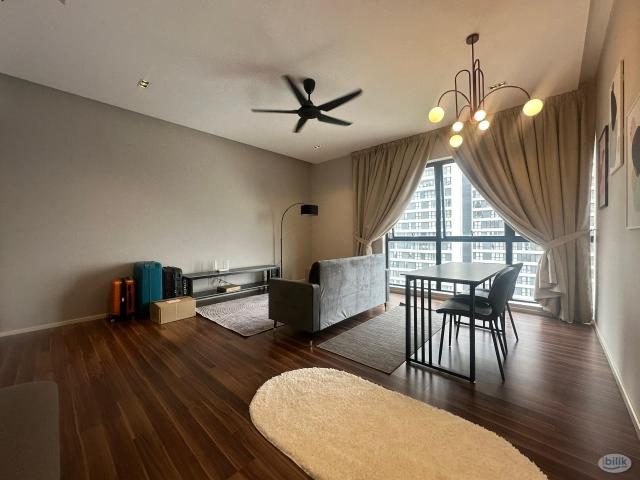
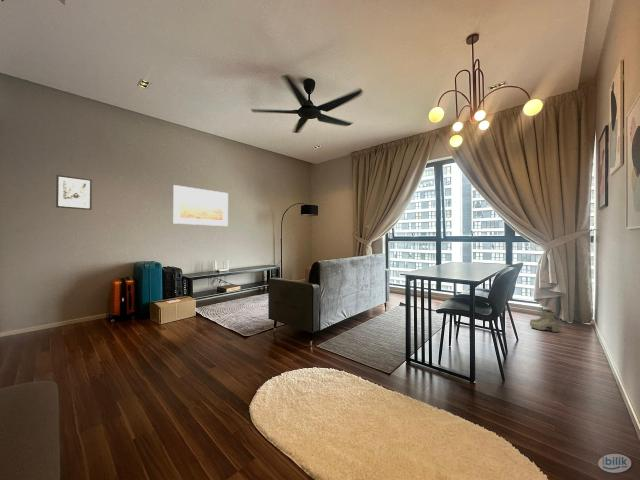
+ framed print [172,184,229,227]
+ wall art [55,174,93,211]
+ boots [529,308,559,333]
